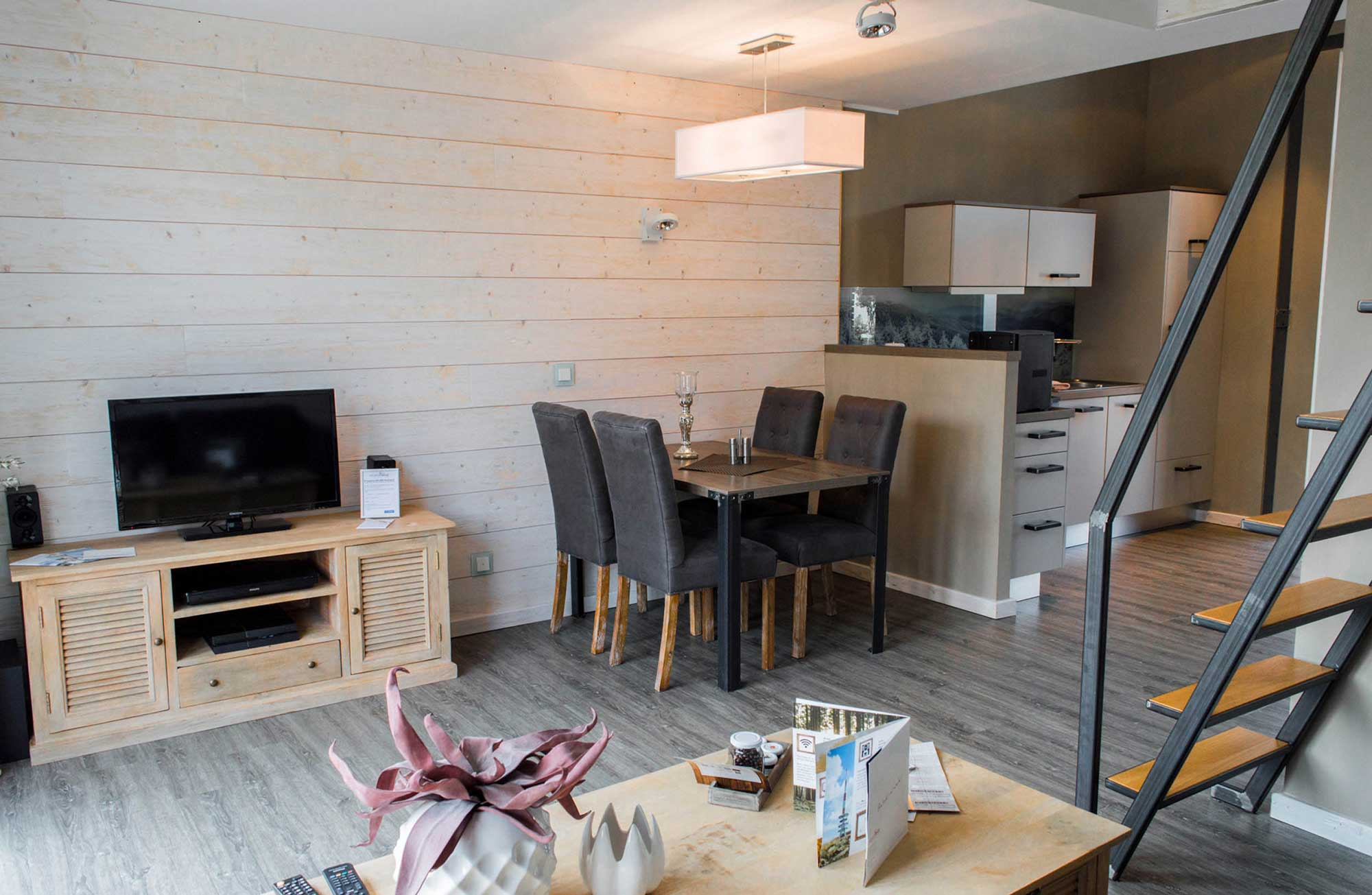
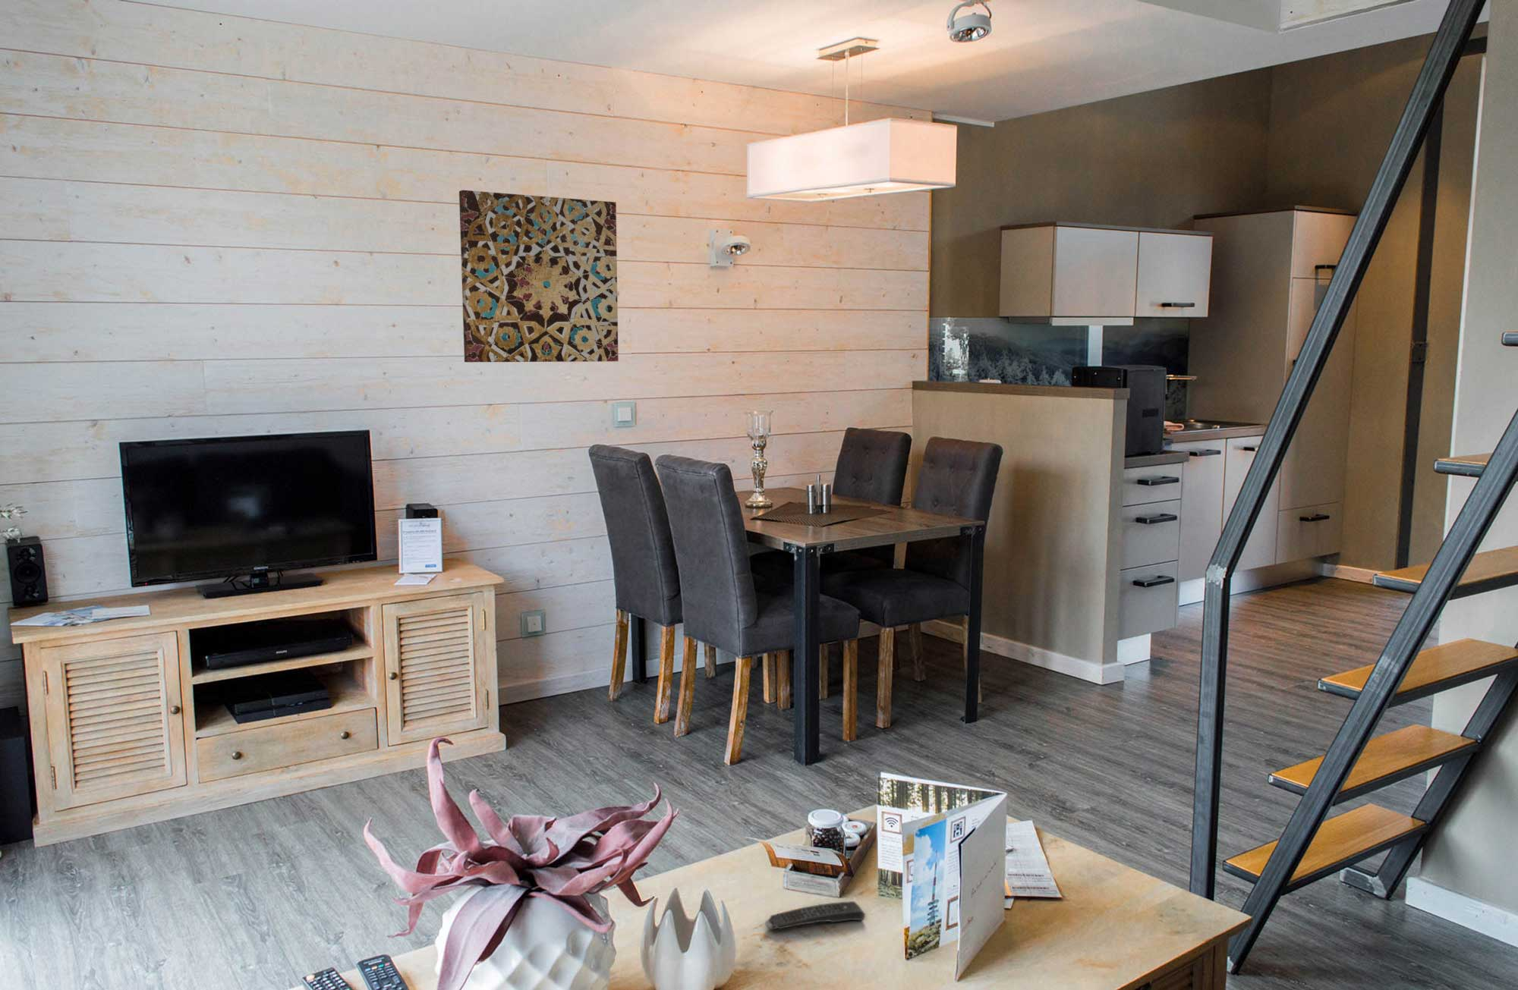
+ wall art [458,189,620,363]
+ remote control [765,900,866,931]
